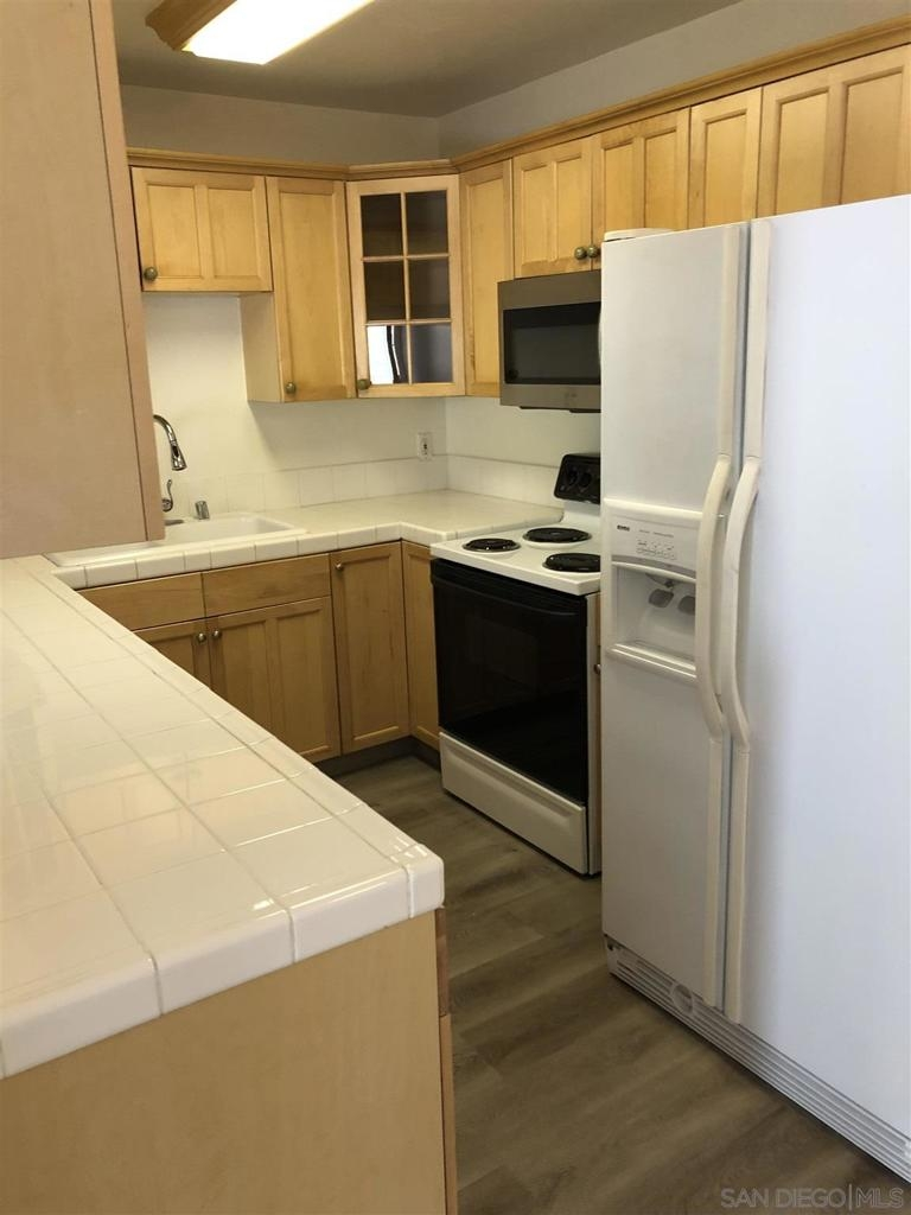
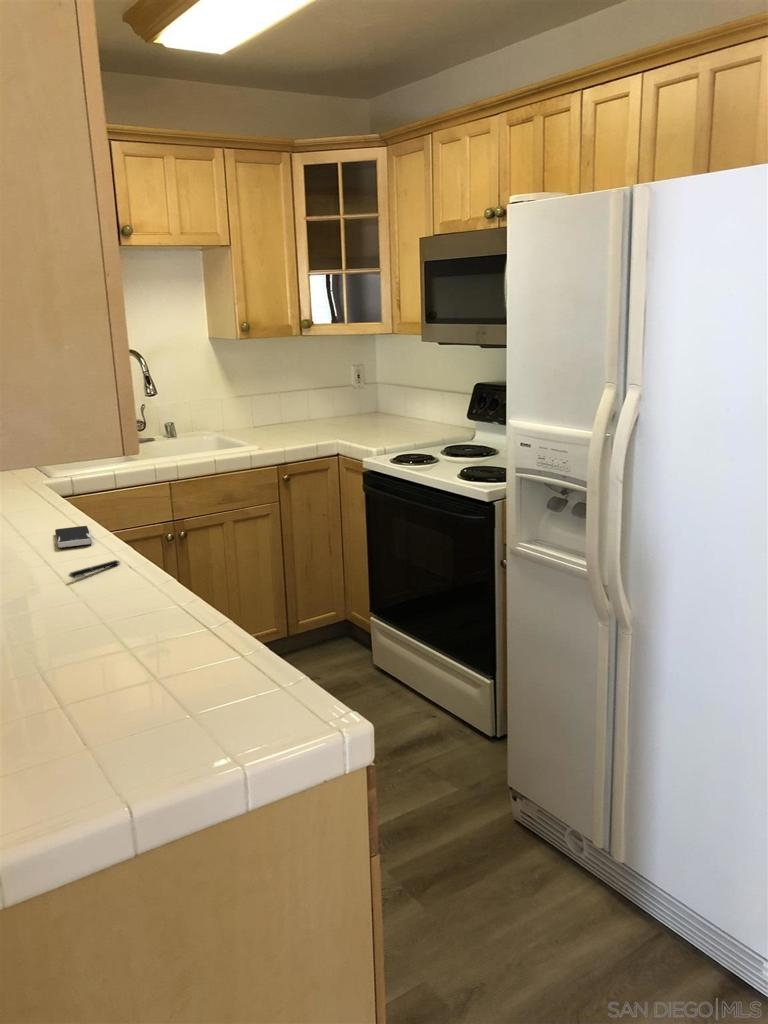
+ smartphone [54,525,93,549]
+ pen [67,559,122,580]
